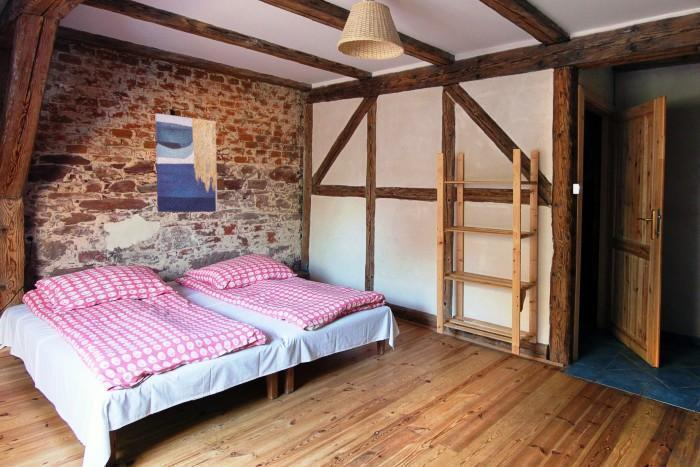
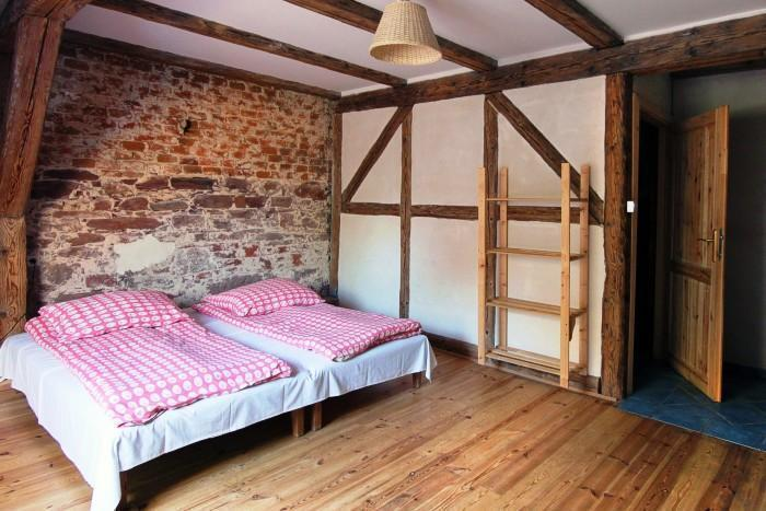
- wall art [154,113,218,213]
